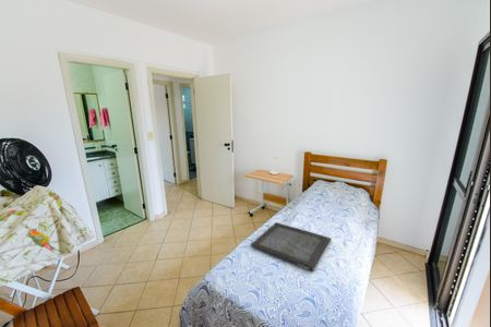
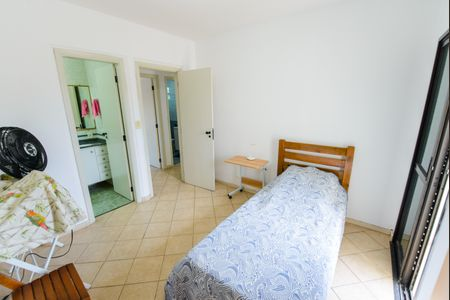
- serving tray [250,221,333,272]
